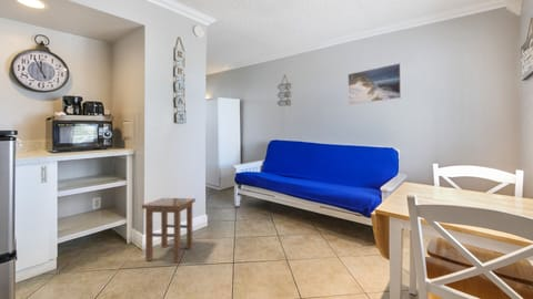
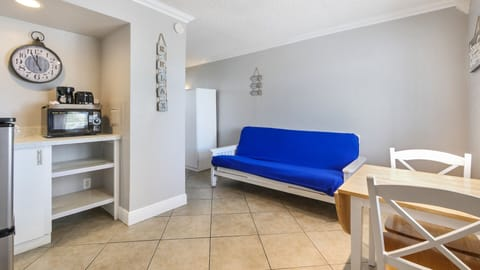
- stool [141,197,197,262]
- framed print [346,62,402,106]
